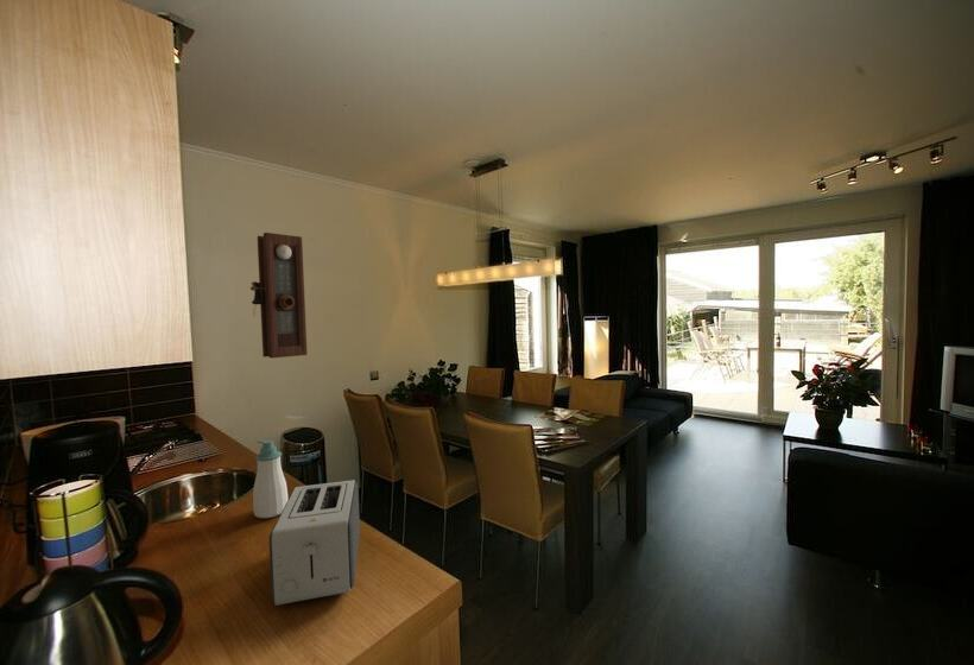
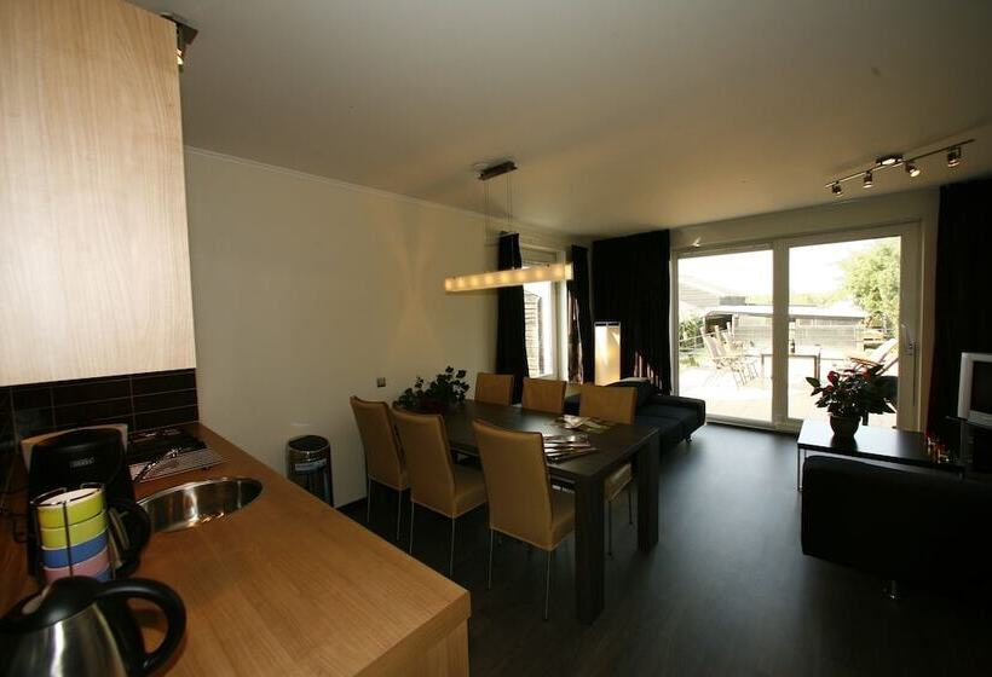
- pendulum clock [249,232,309,360]
- soap bottle [252,439,289,519]
- toaster [268,479,361,607]
